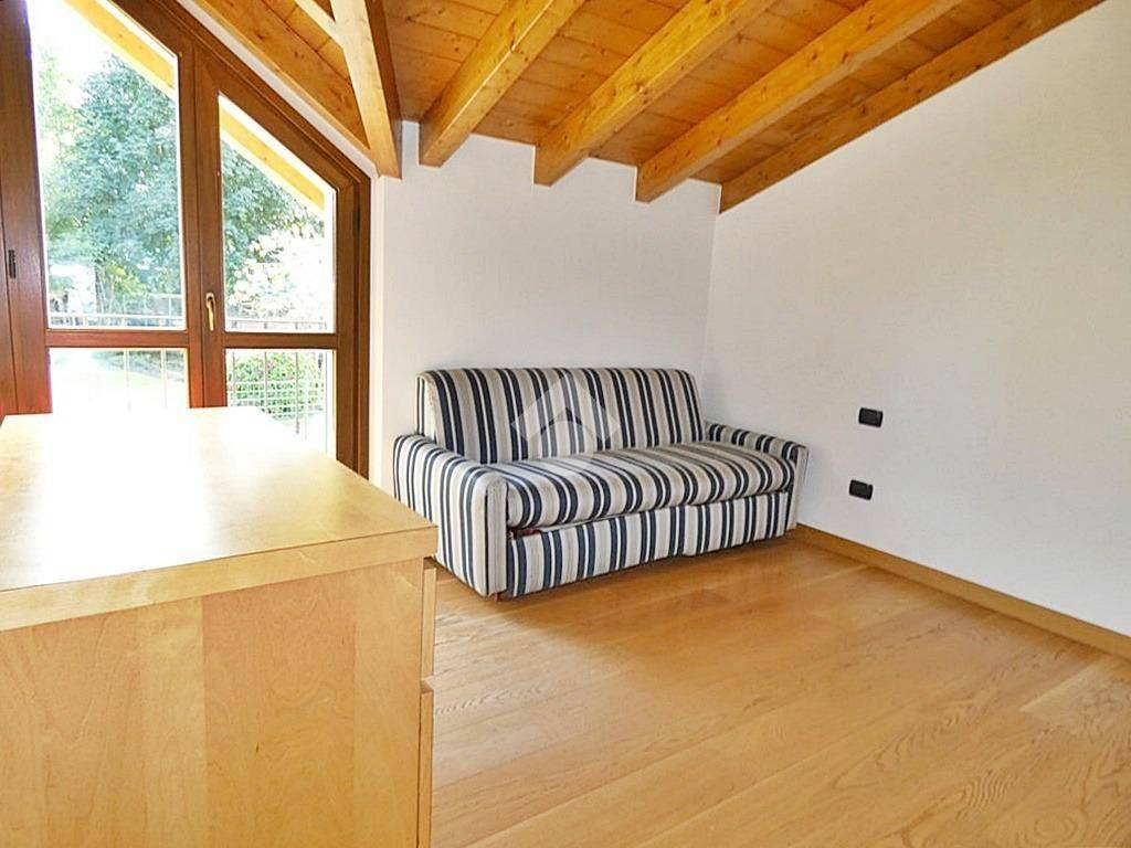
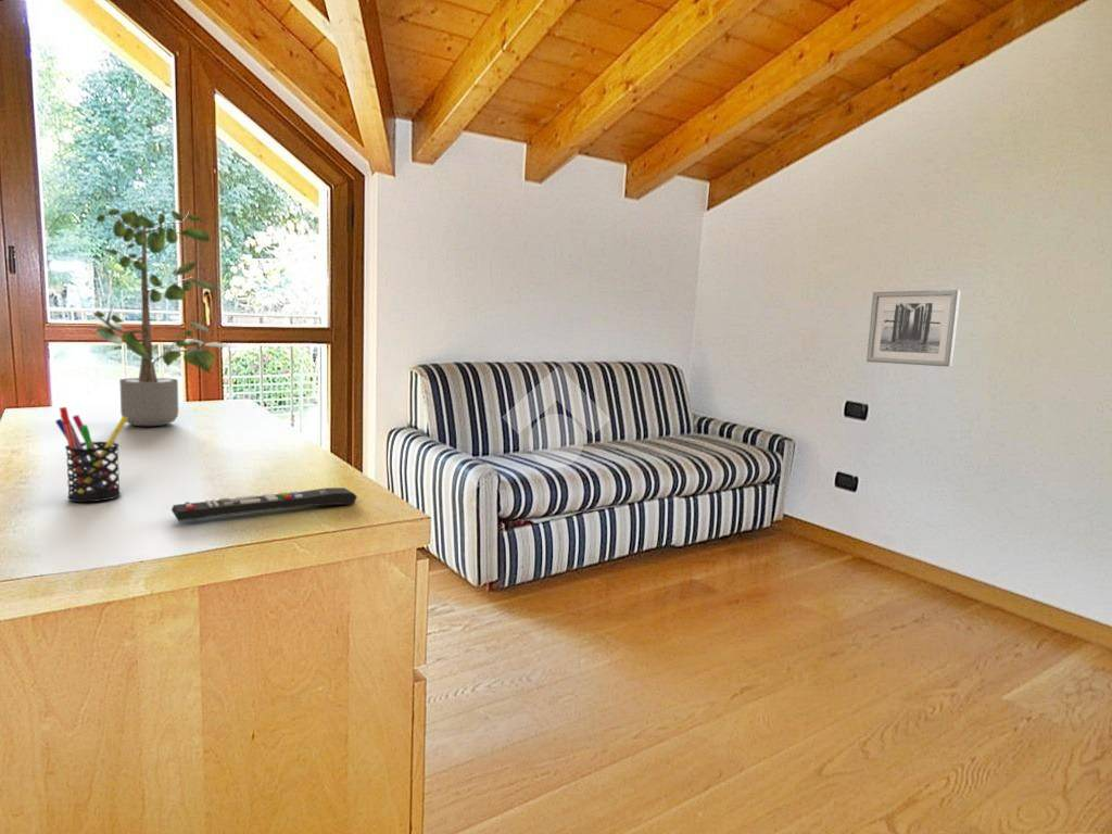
+ remote control [170,486,358,522]
+ potted plant [89,202,236,427]
+ pen holder [54,406,128,503]
+ wall art [865,289,961,368]
